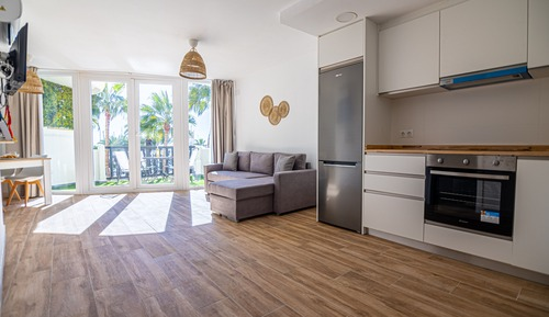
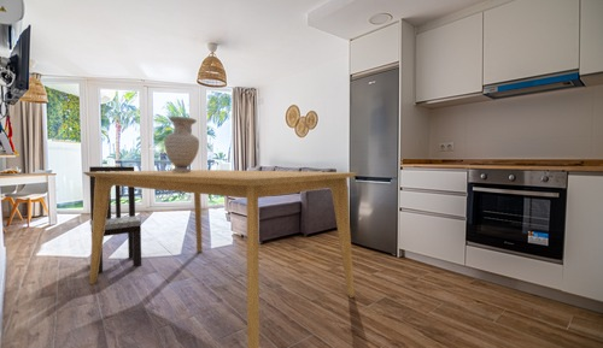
+ vase [163,116,200,172]
+ dining chair [88,165,142,275]
+ dining table [82,169,359,348]
